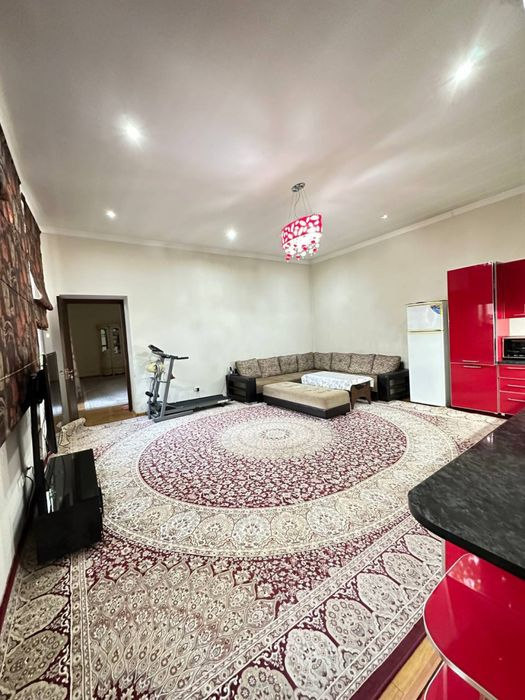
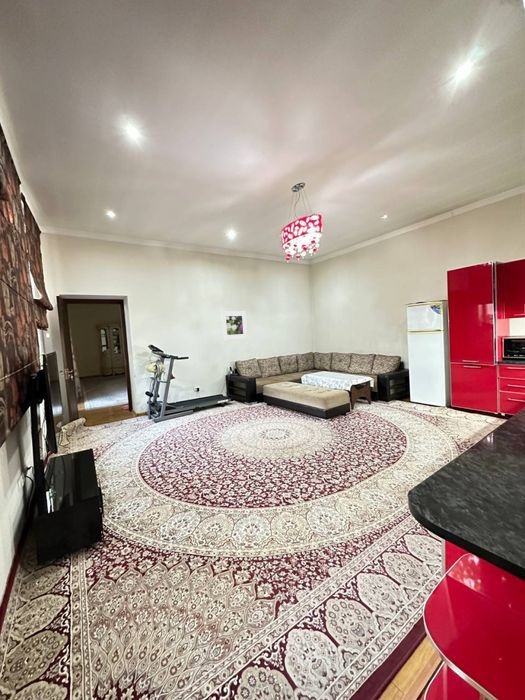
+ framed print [220,311,248,341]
